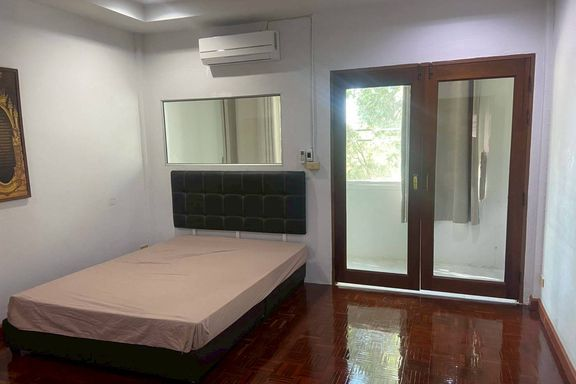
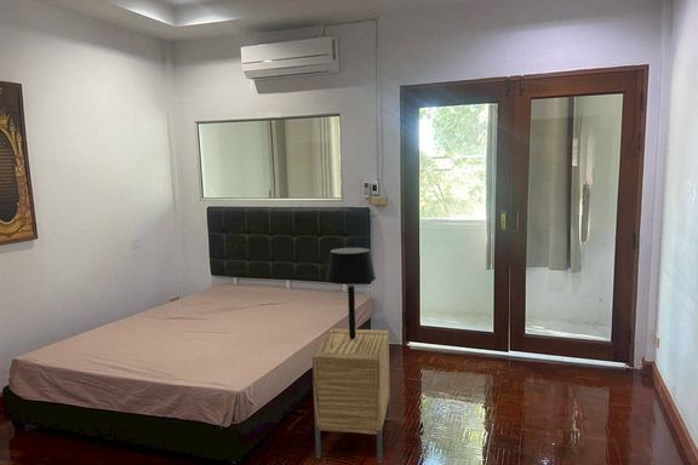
+ nightstand [311,327,391,464]
+ table lamp [325,246,377,339]
